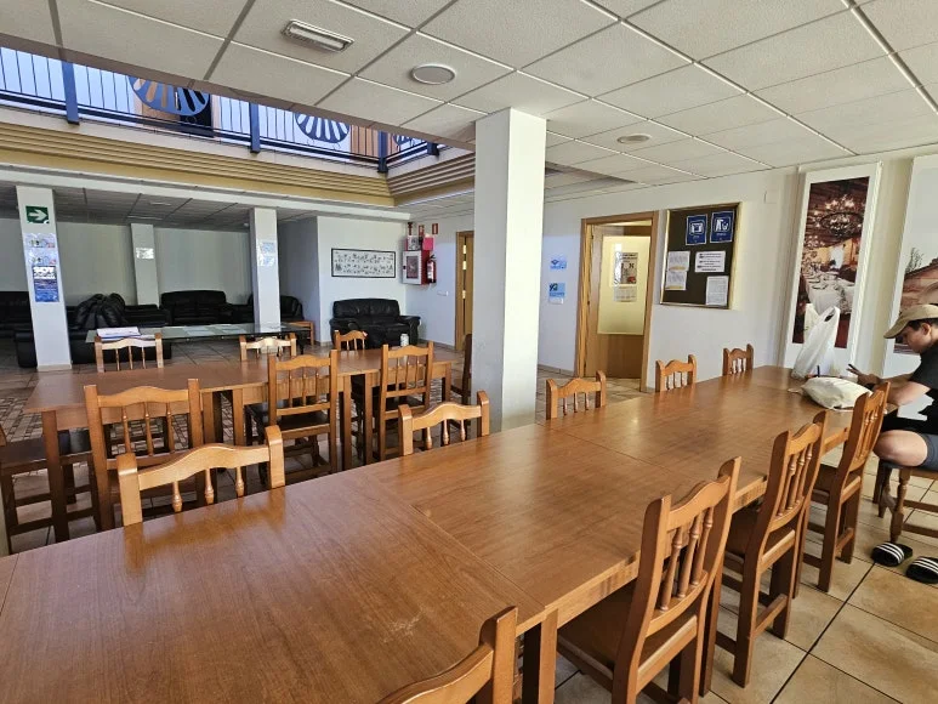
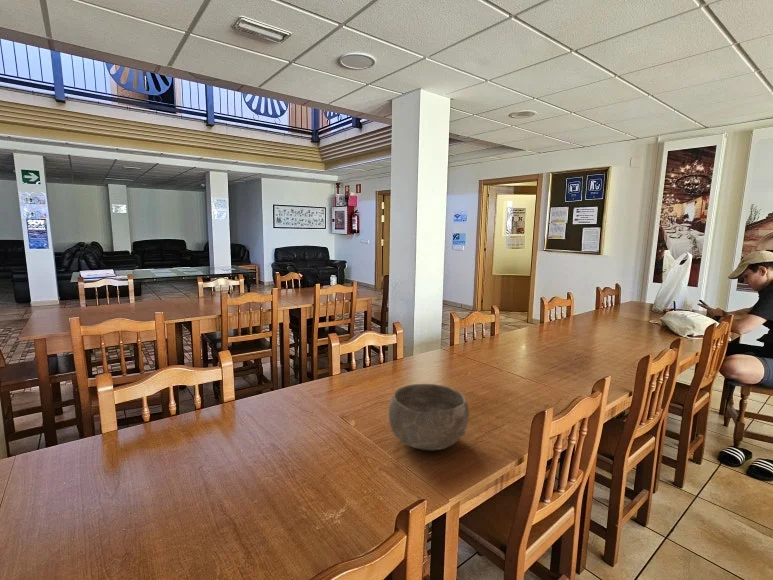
+ bowl [388,383,470,451]
